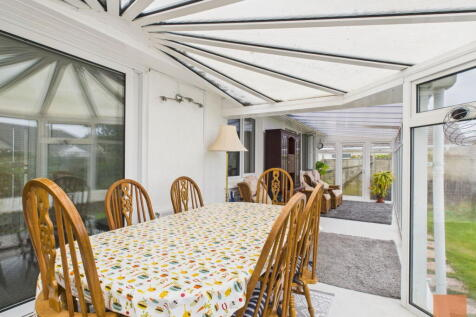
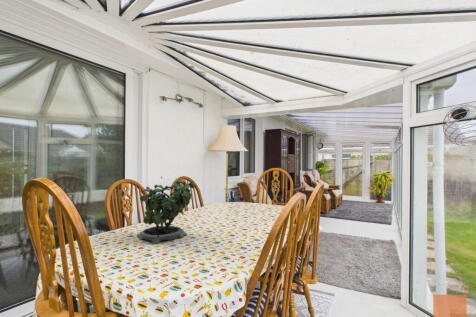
+ potted plant [136,176,195,245]
